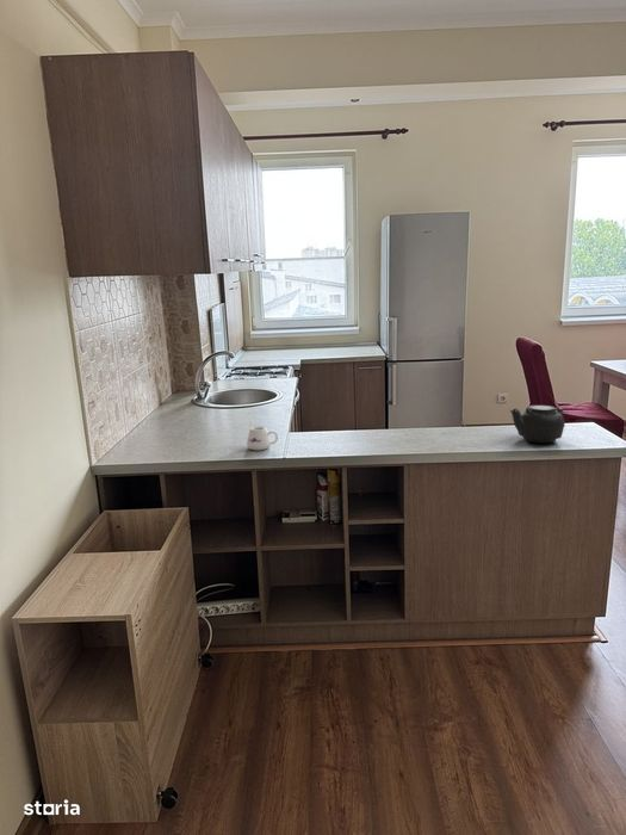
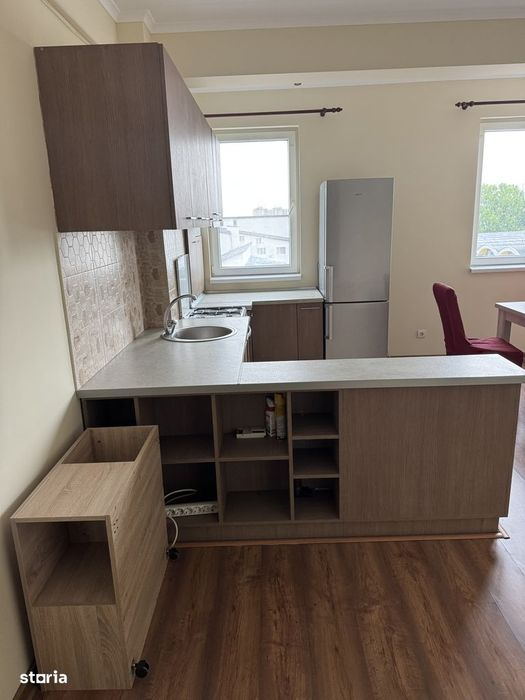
- teapot [509,404,566,444]
- mug [246,425,279,451]
